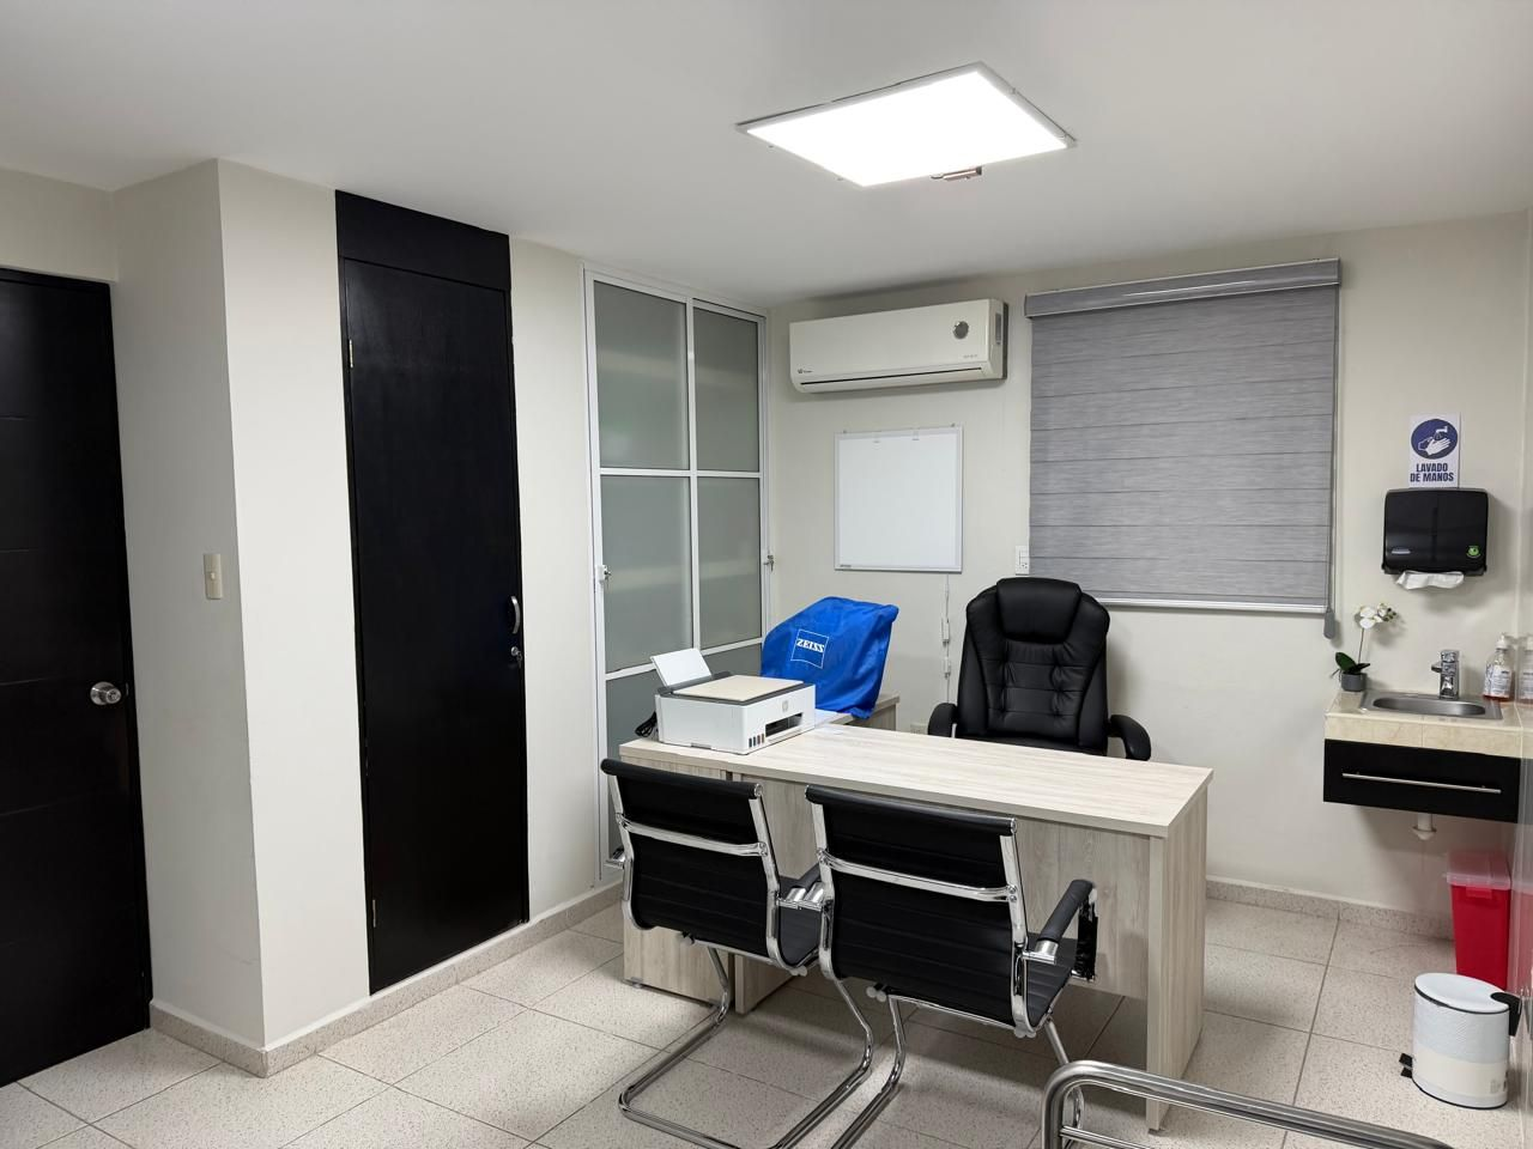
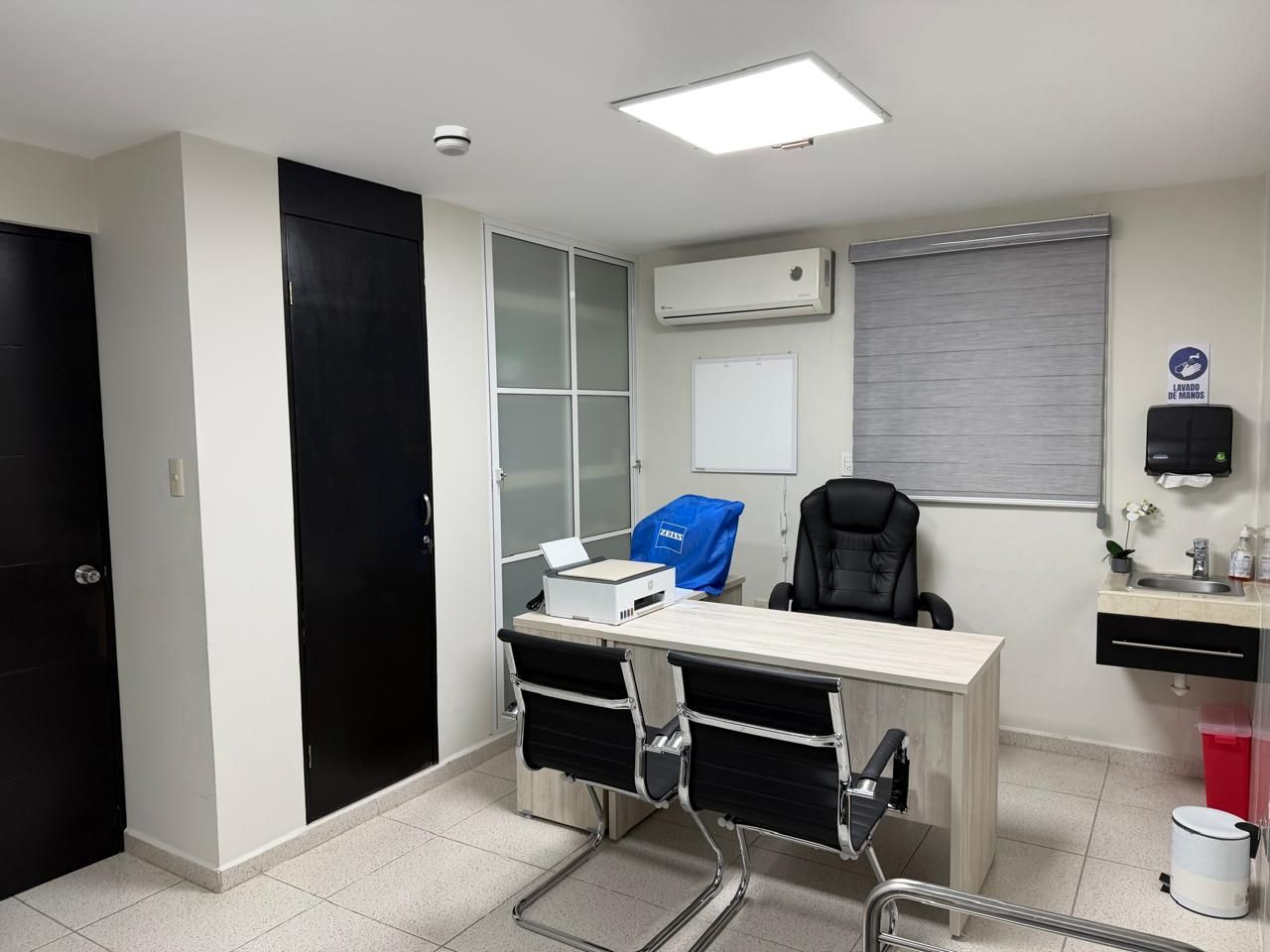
+ smoke detector [433,124,472,158]
